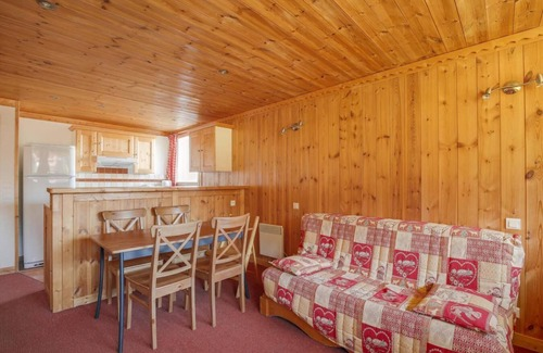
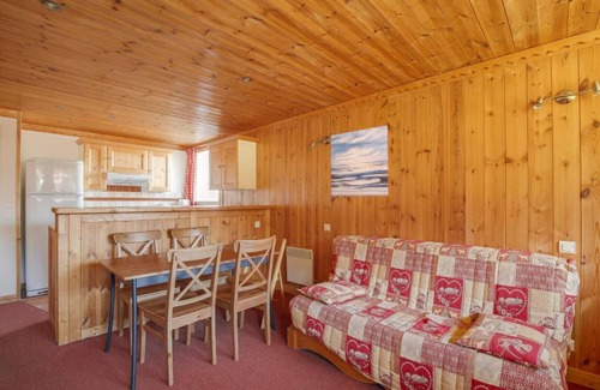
+ wall art [330,125,389,197]
